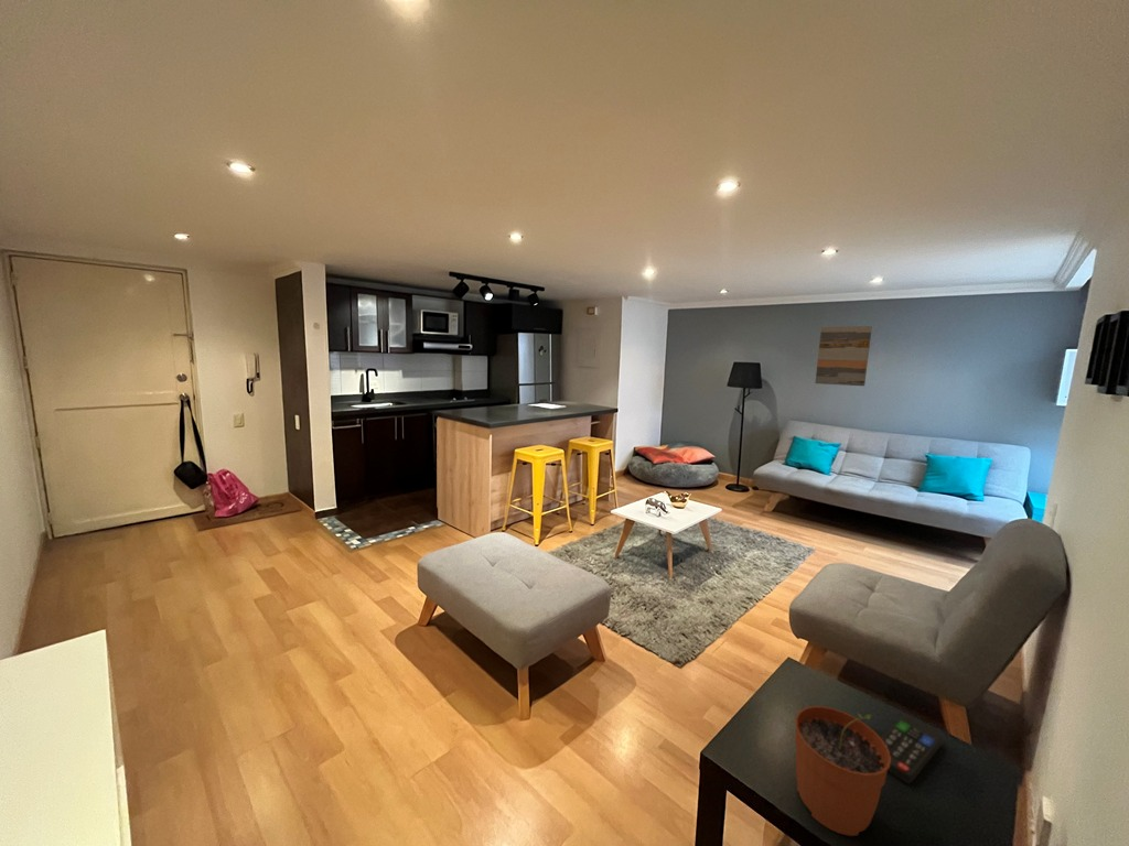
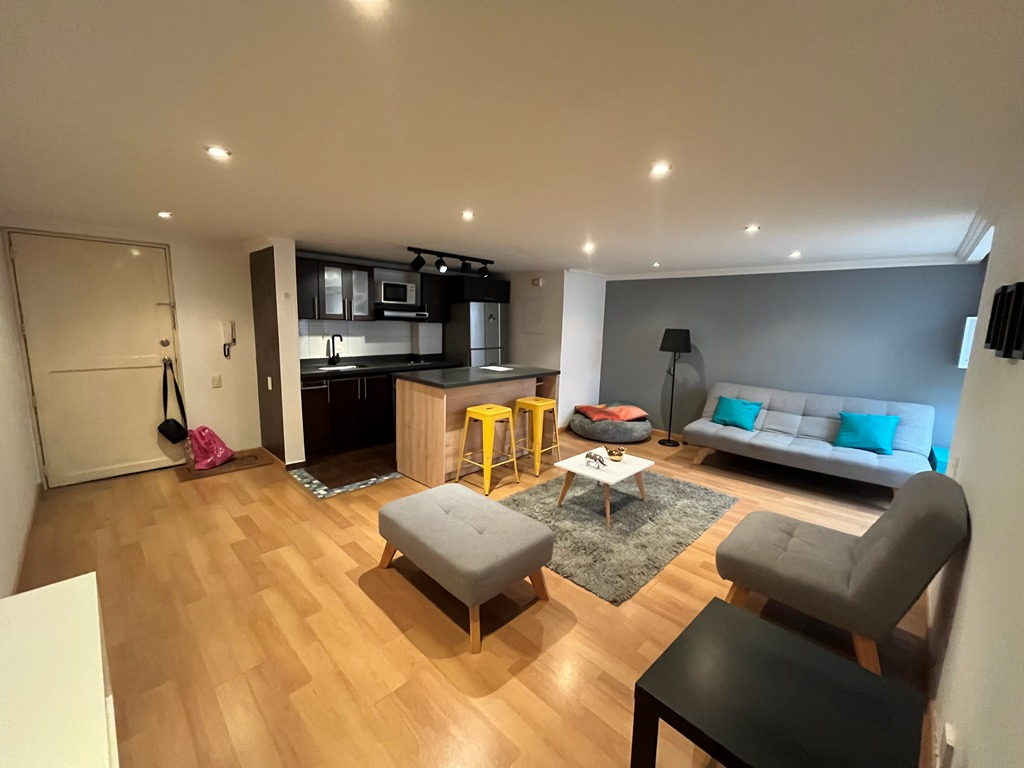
- wall art [814,325,873,387]
- remote control [880,713,944,785]
- plant pot [794,705,891,837]
